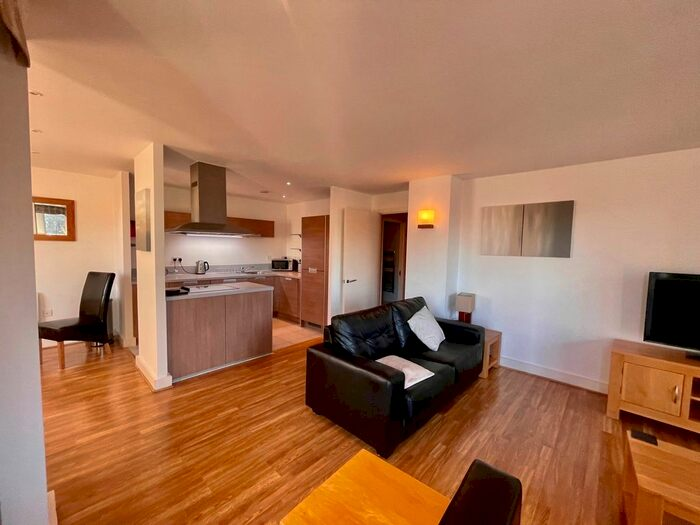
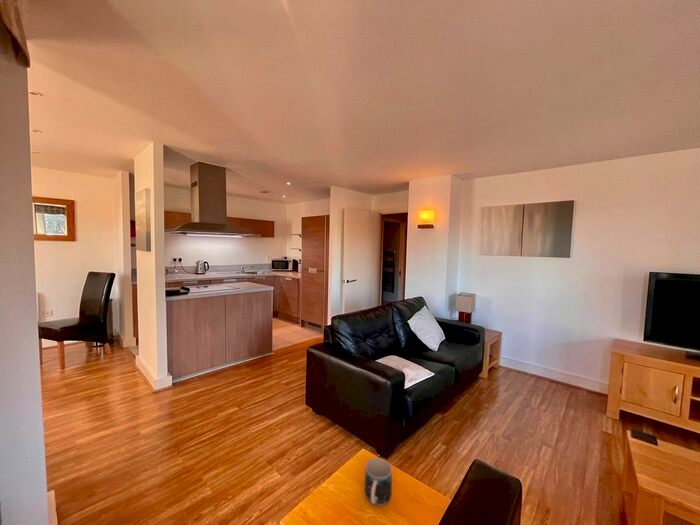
+ mug [364,457,393,506]
